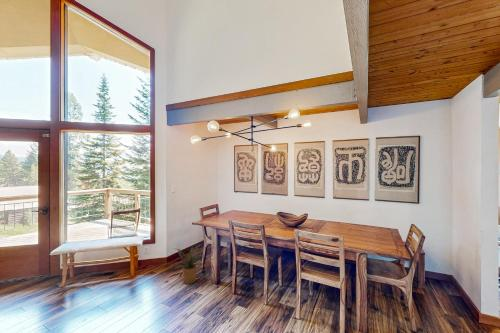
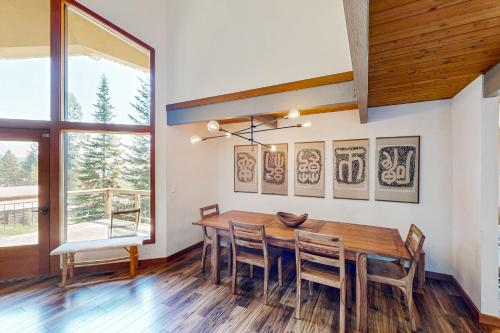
- house plant [171,243,206,285]
